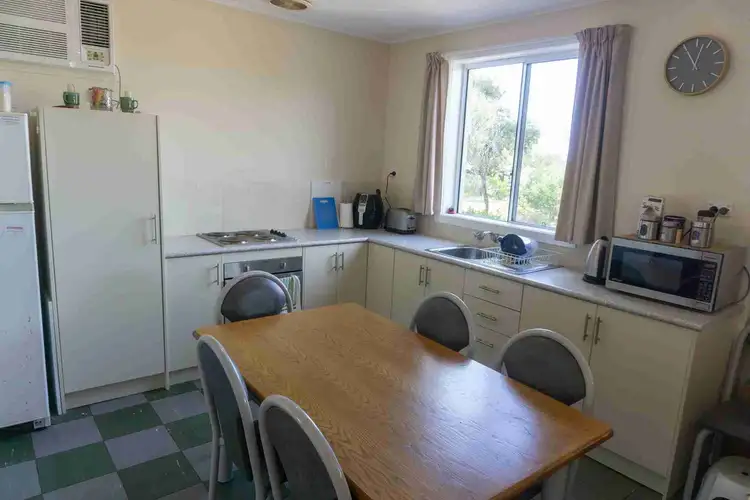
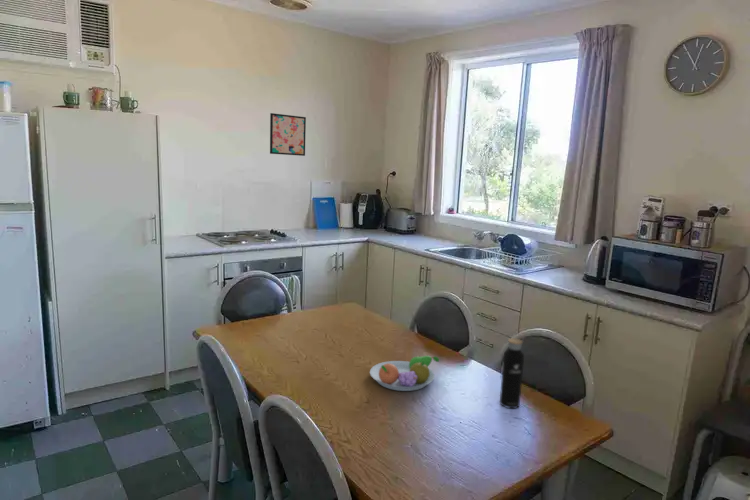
+ water bottle [499,333,525,409]
+ wall art [269,112,307,157]
+ fruit bowl [369,355,440,392]
